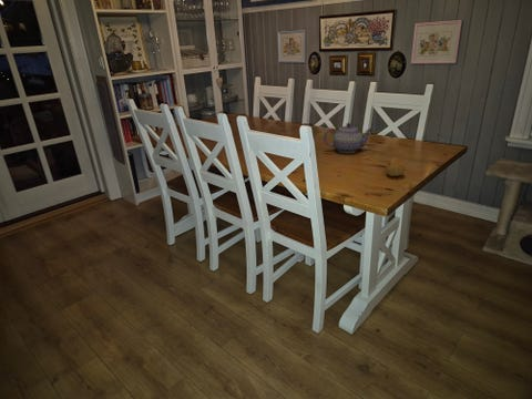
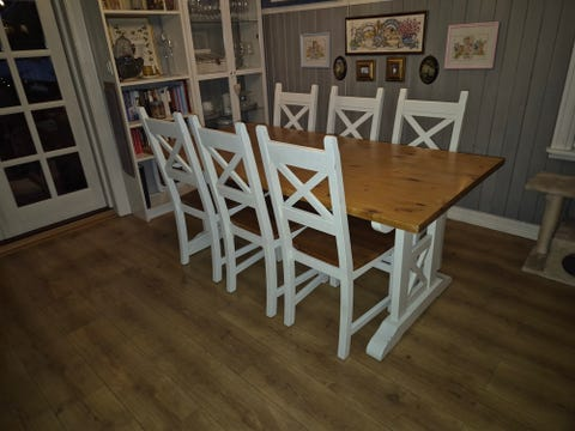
- fruit [385,156,407,177]
- teapot [323,122,374,154]
